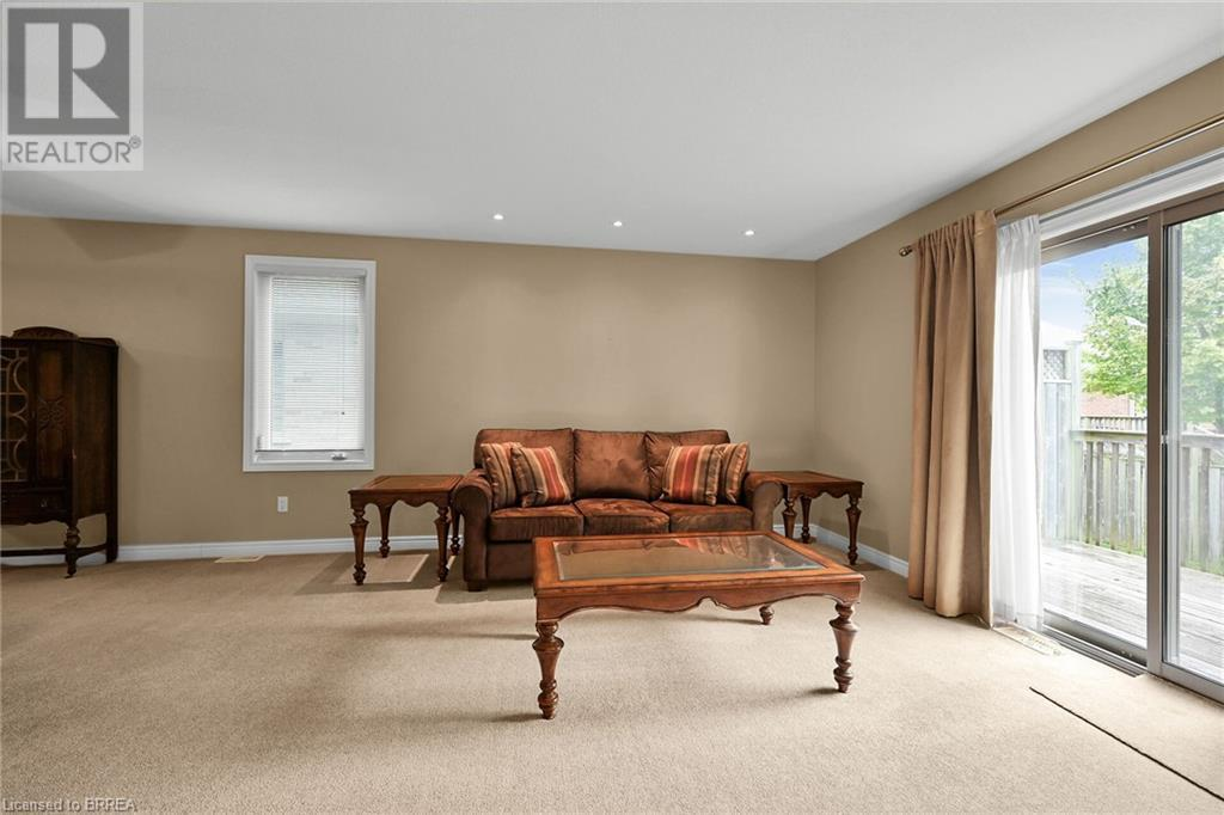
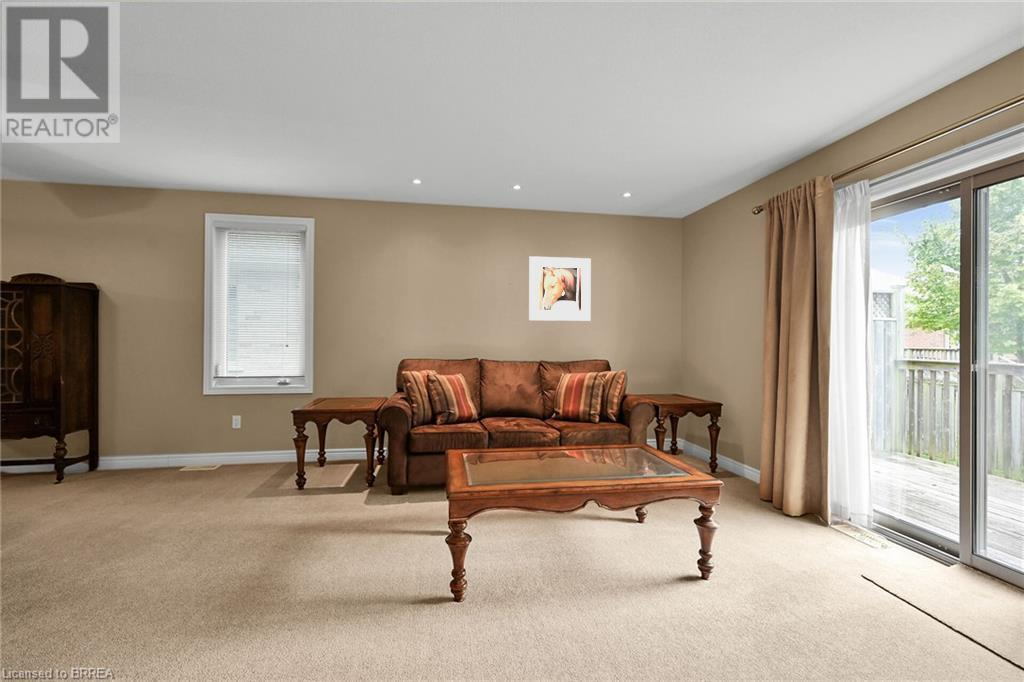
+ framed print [528,255,592,322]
